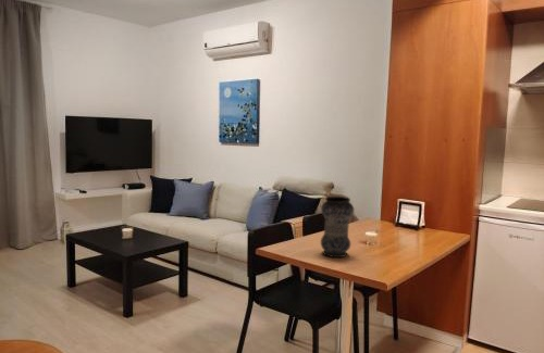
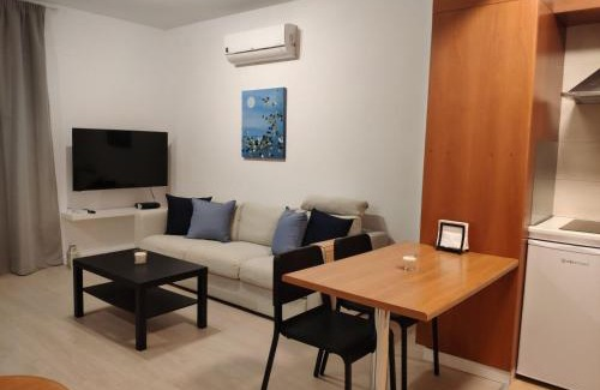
- vase [320,196,355,259]
